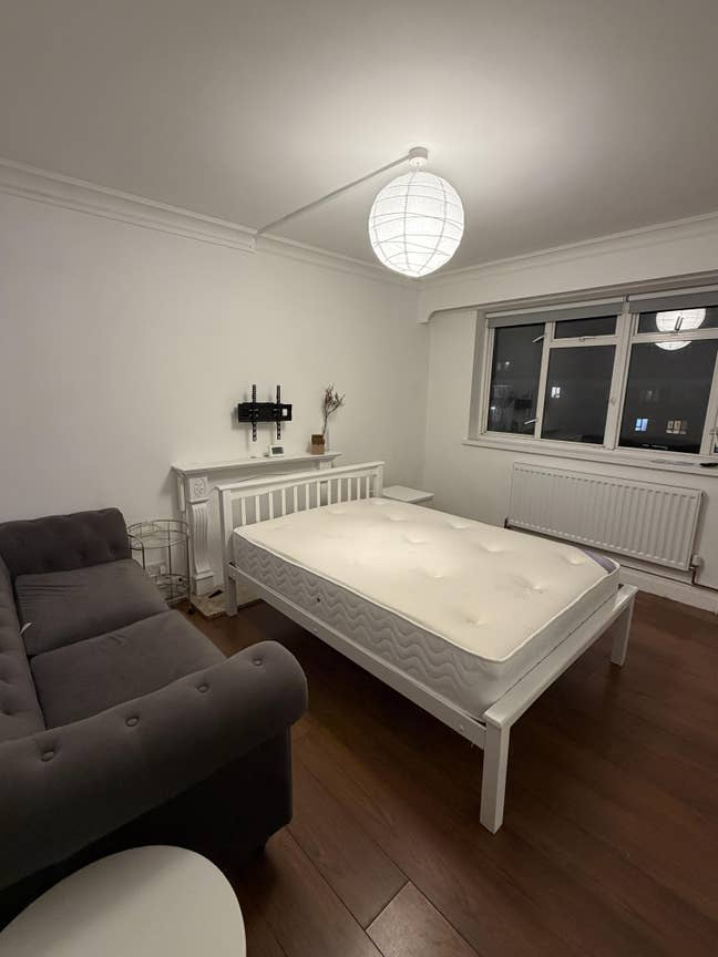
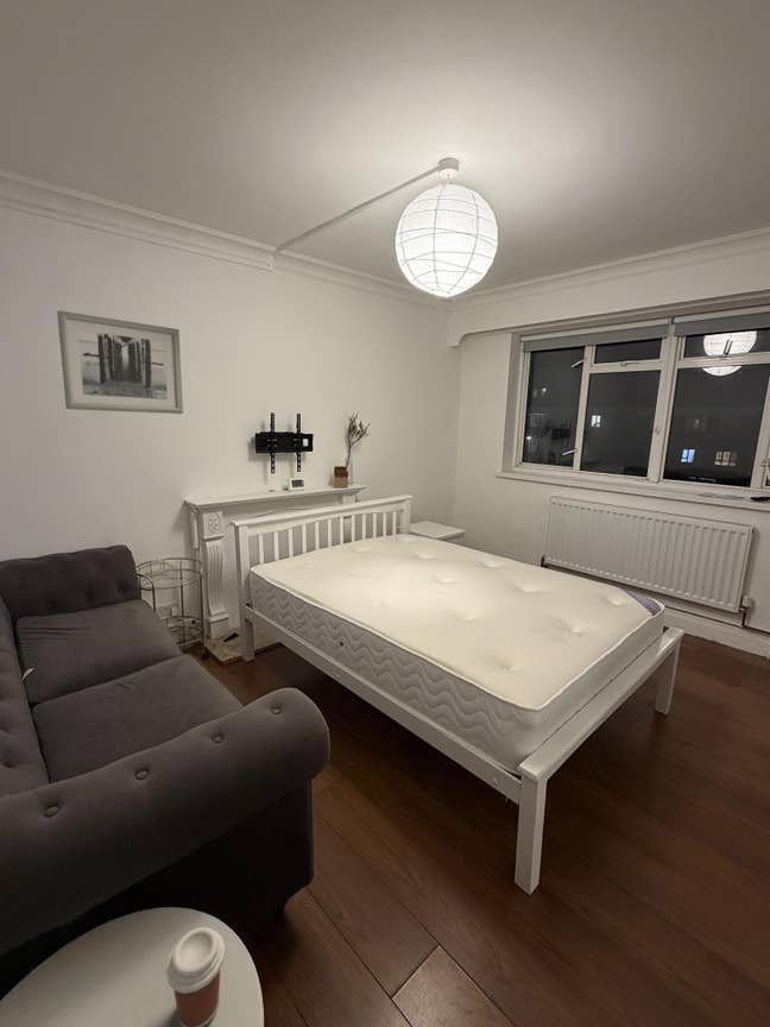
+ wall art [56,309,184,415]
+ coffee cup [165,926,227,1027]
